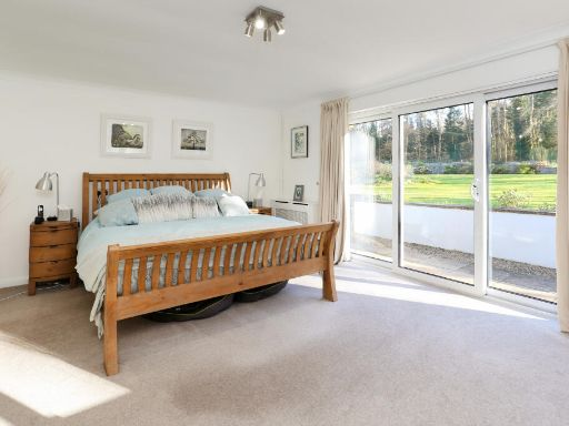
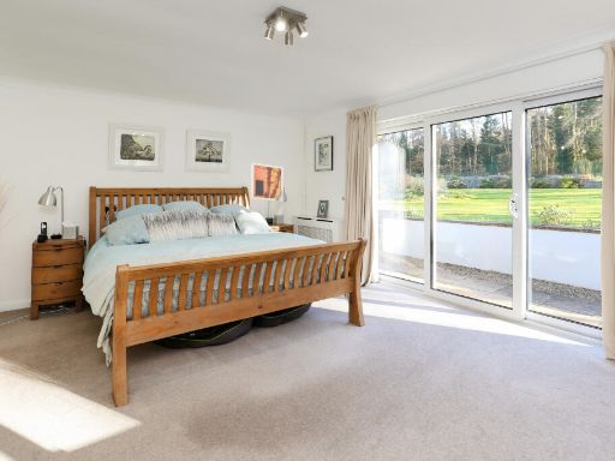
+ wall art [250,162,283,202]
